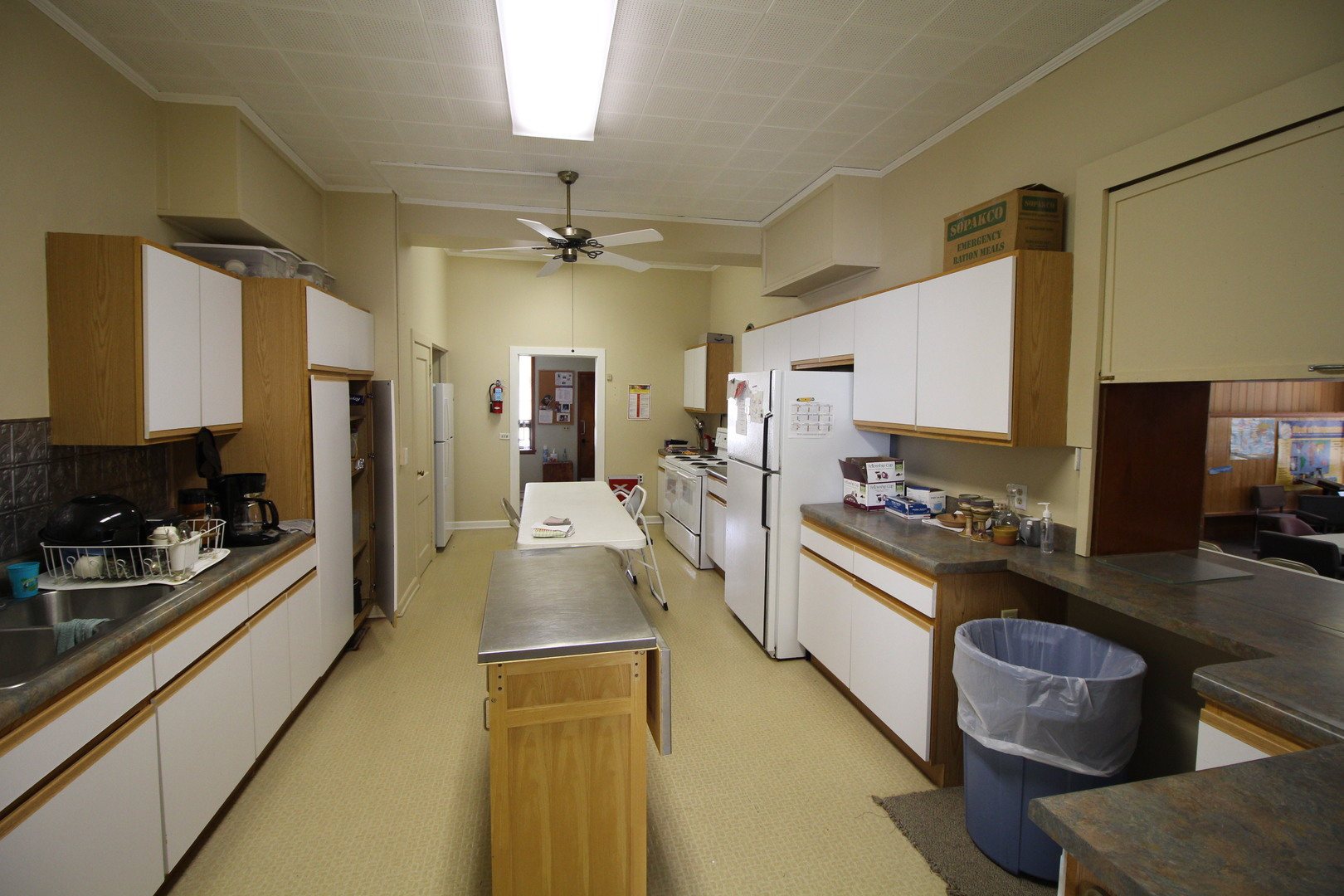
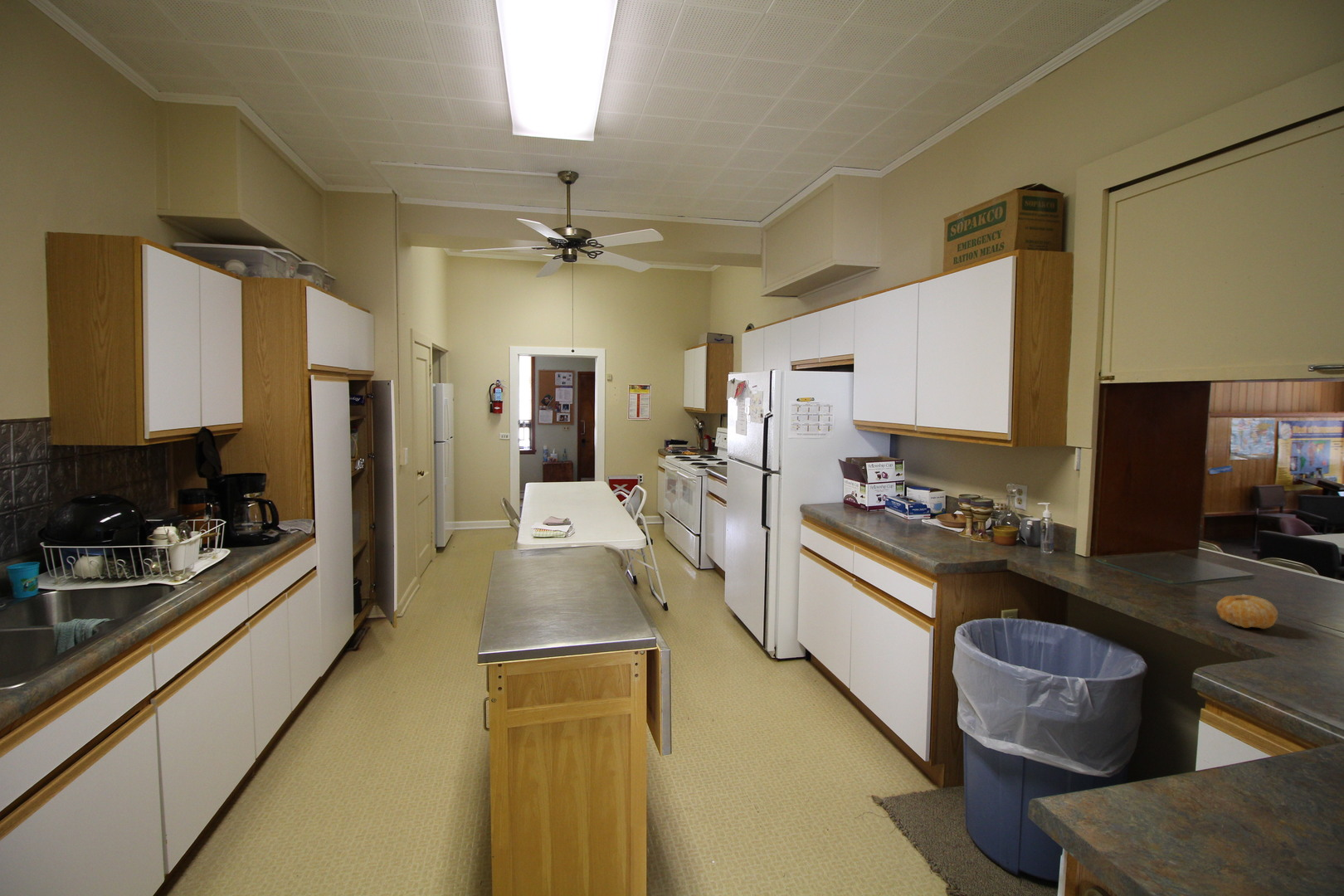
+ fruit [1215,593,1278,630]
